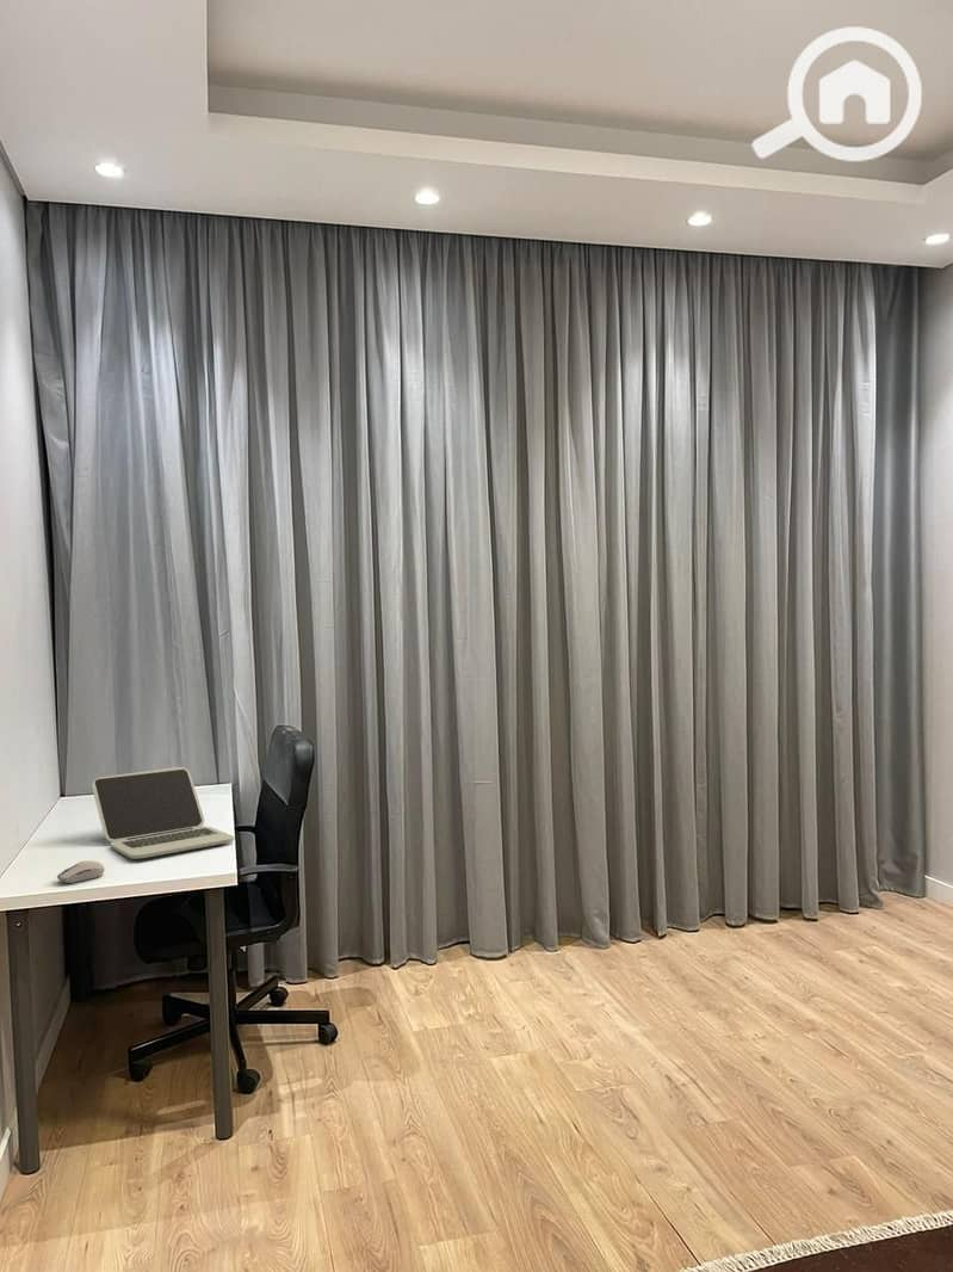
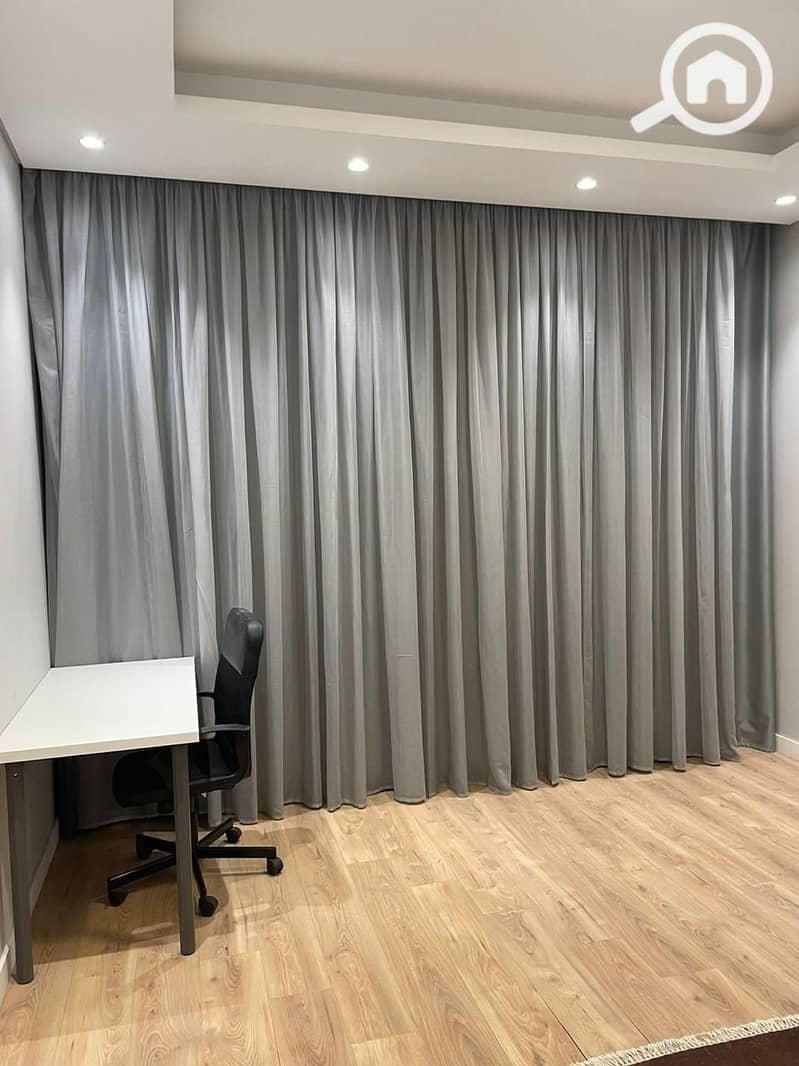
- computer mouse [56,859,105,884]
- laptop [91,766,235,860]
